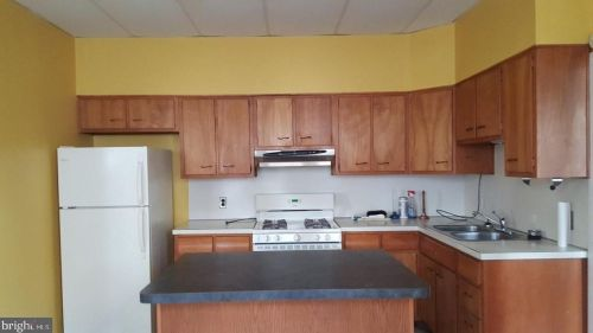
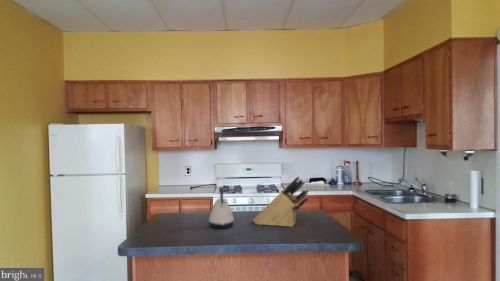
+ kettle [208,186,235,230]
+ knife block [252,175,310,228]
